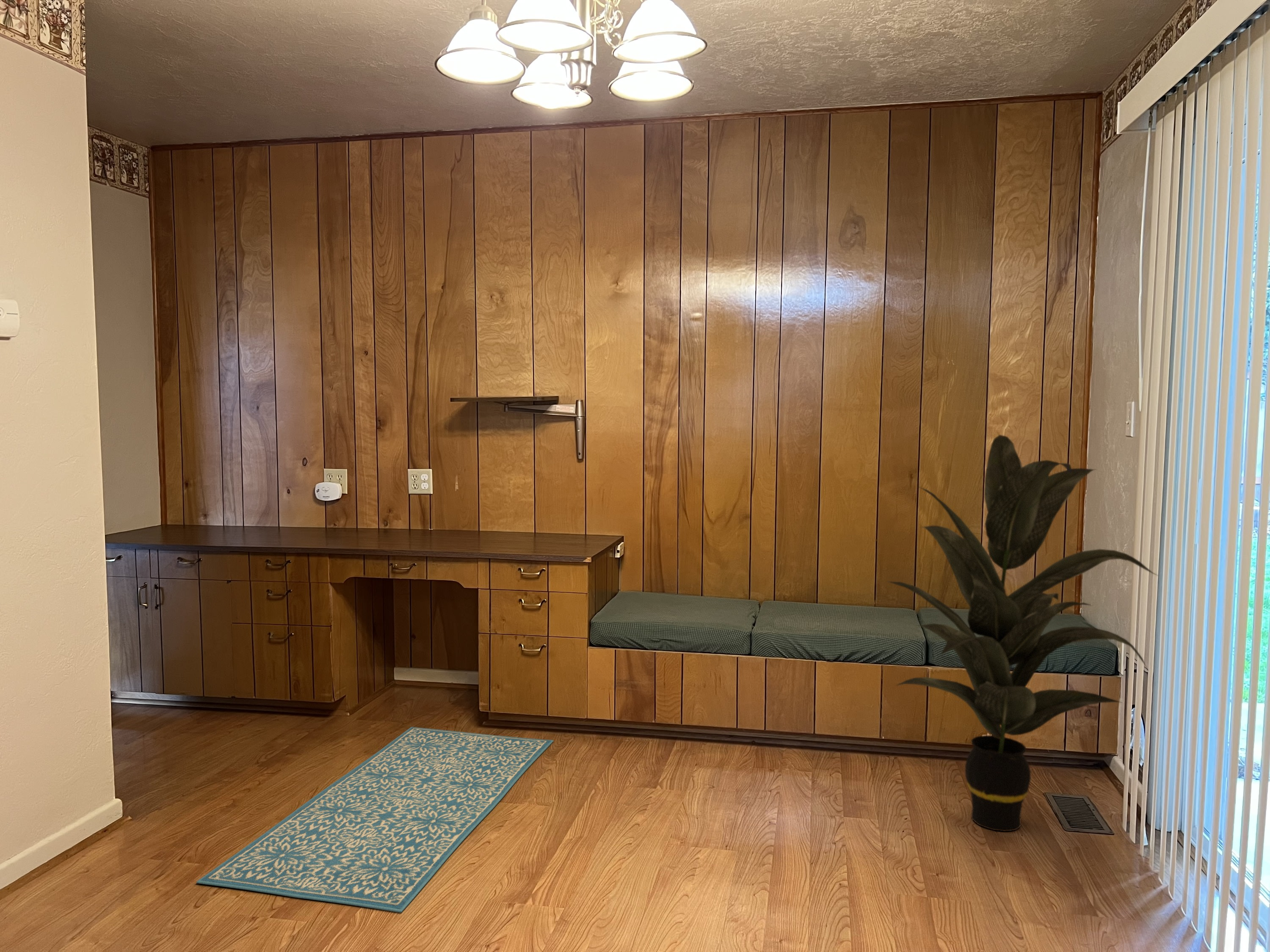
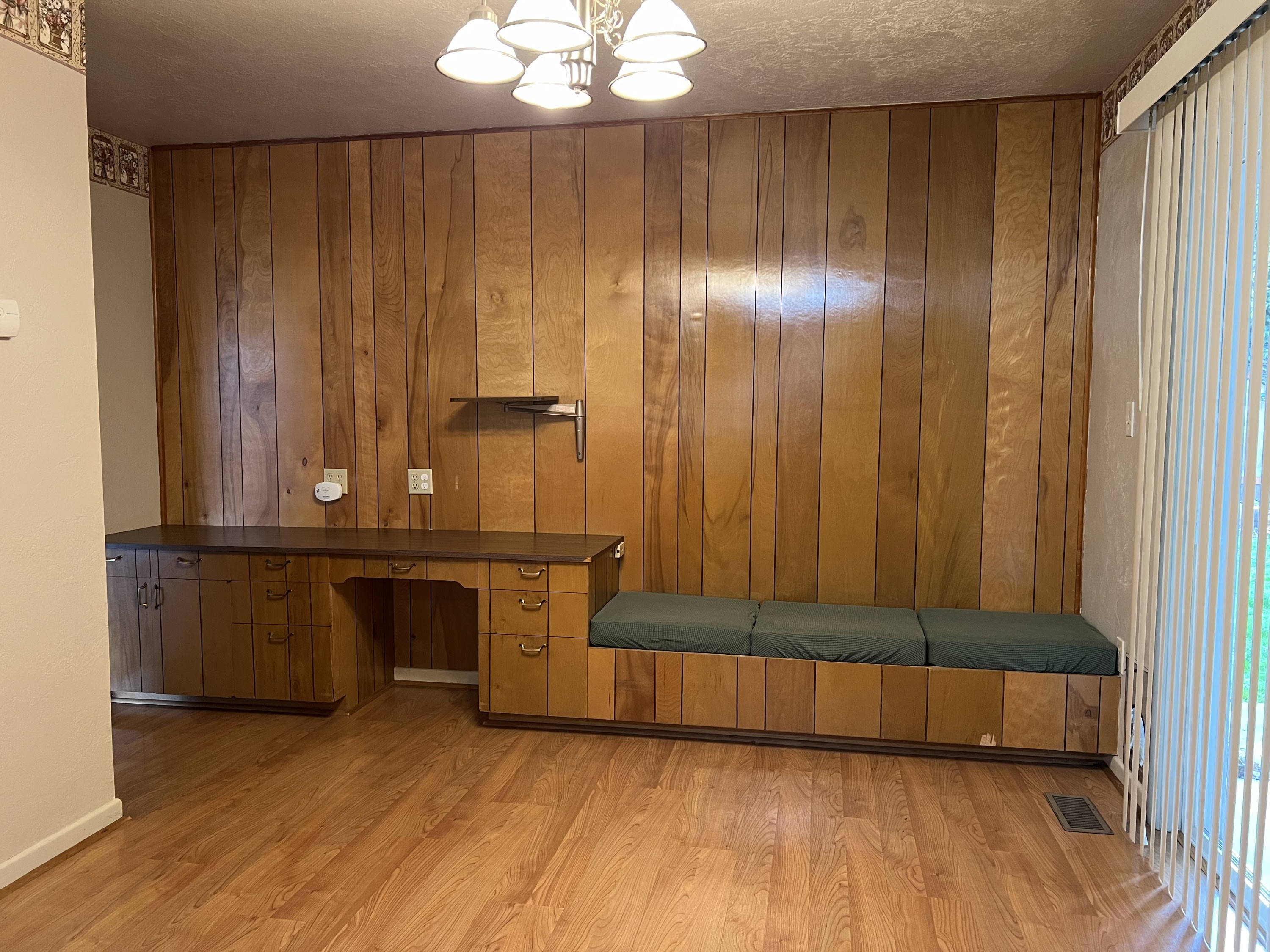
- indoor plant [887,435,1159,832]
- rug [196,726,554,913]
